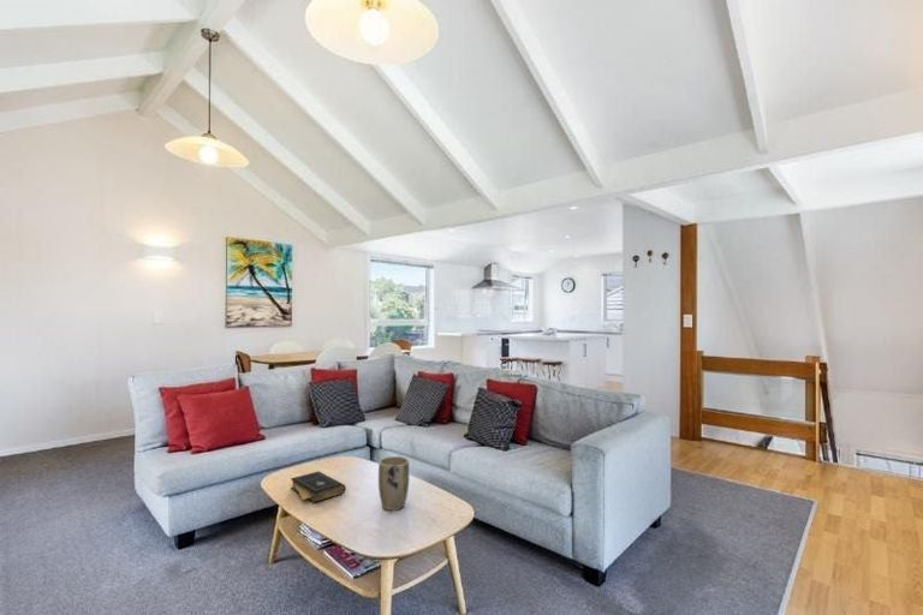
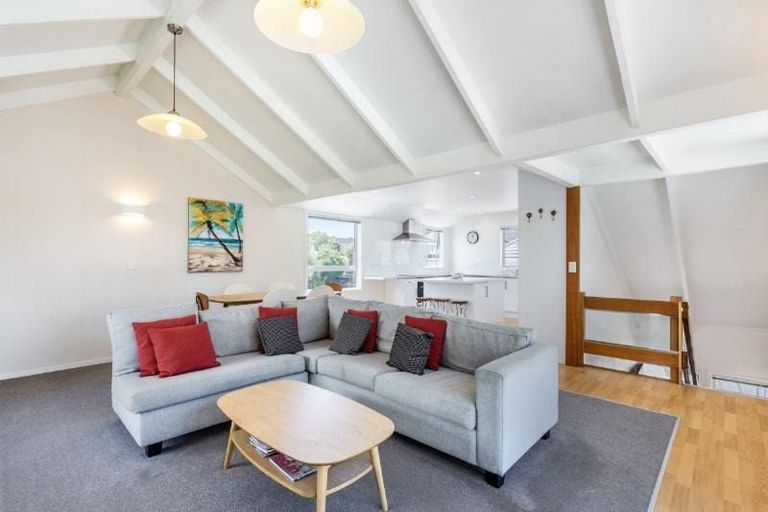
- book [290,470,347,504]
- plant pot [377,455,410,512]
